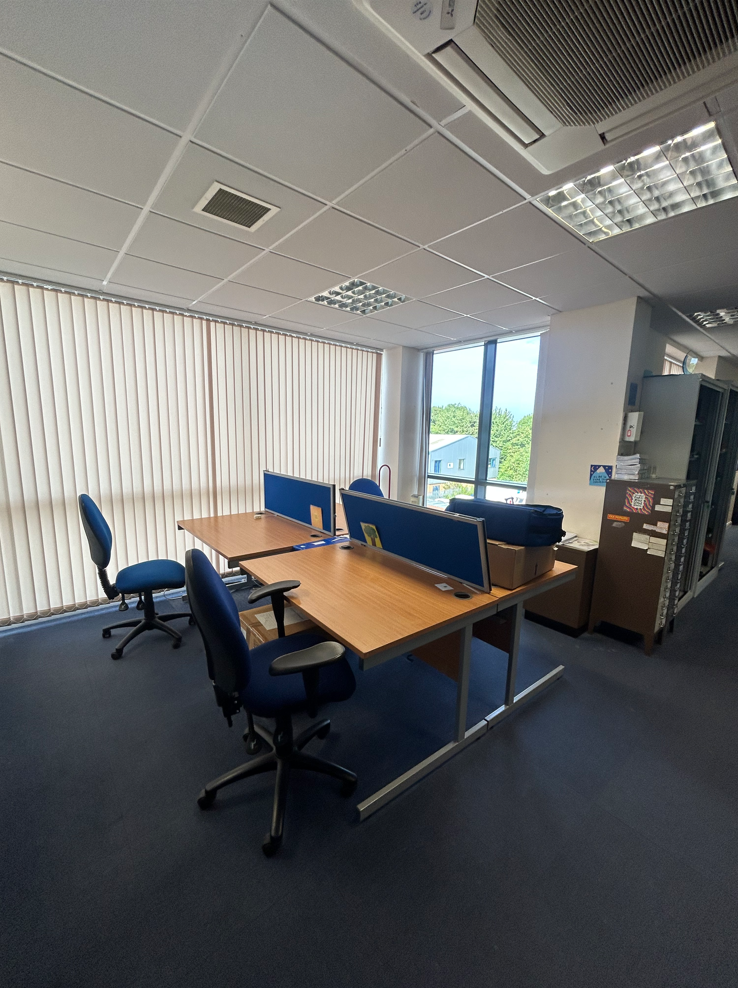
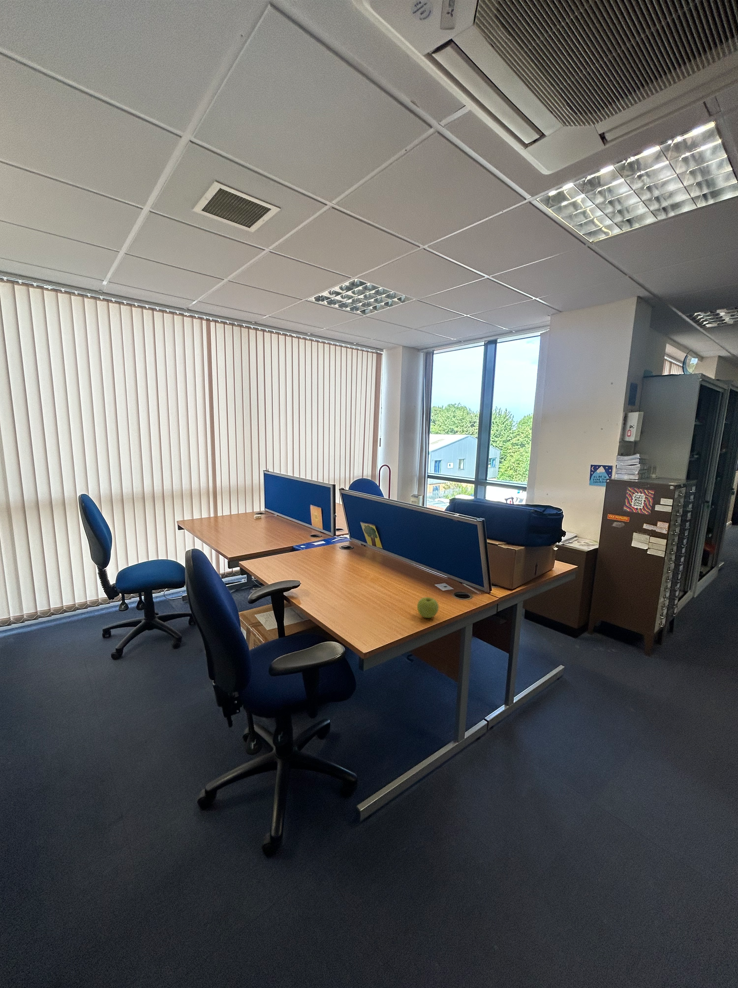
+ apple [416,596,440,619]
